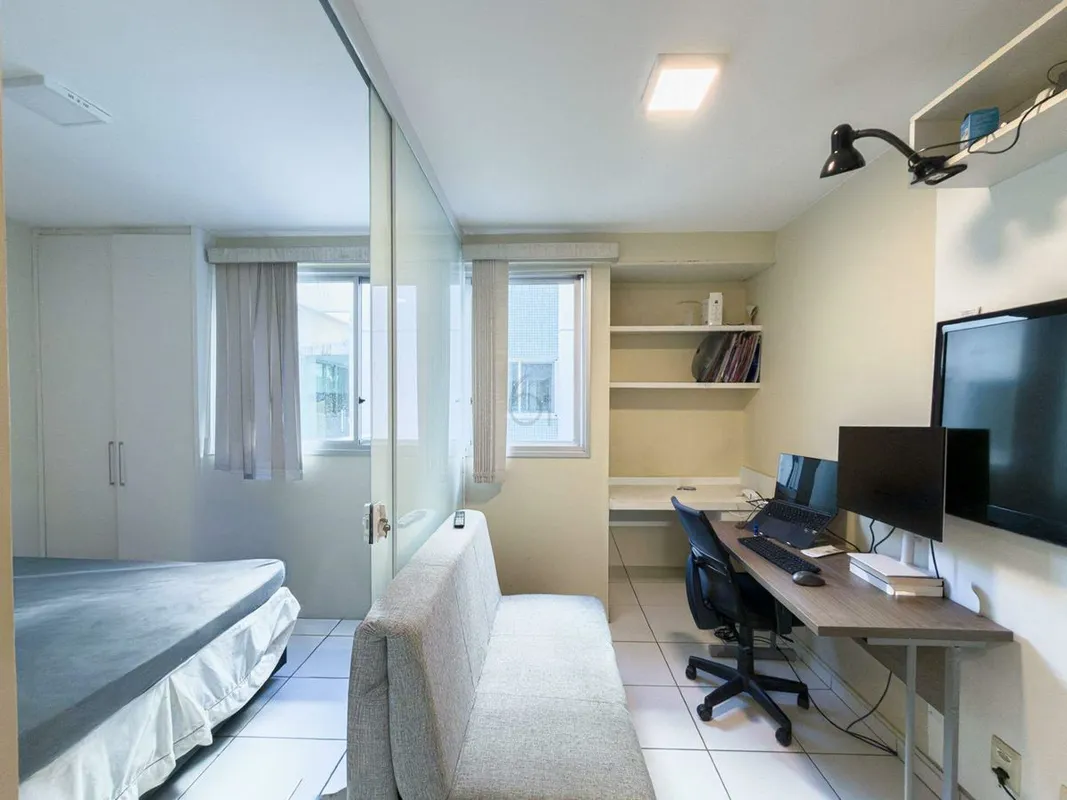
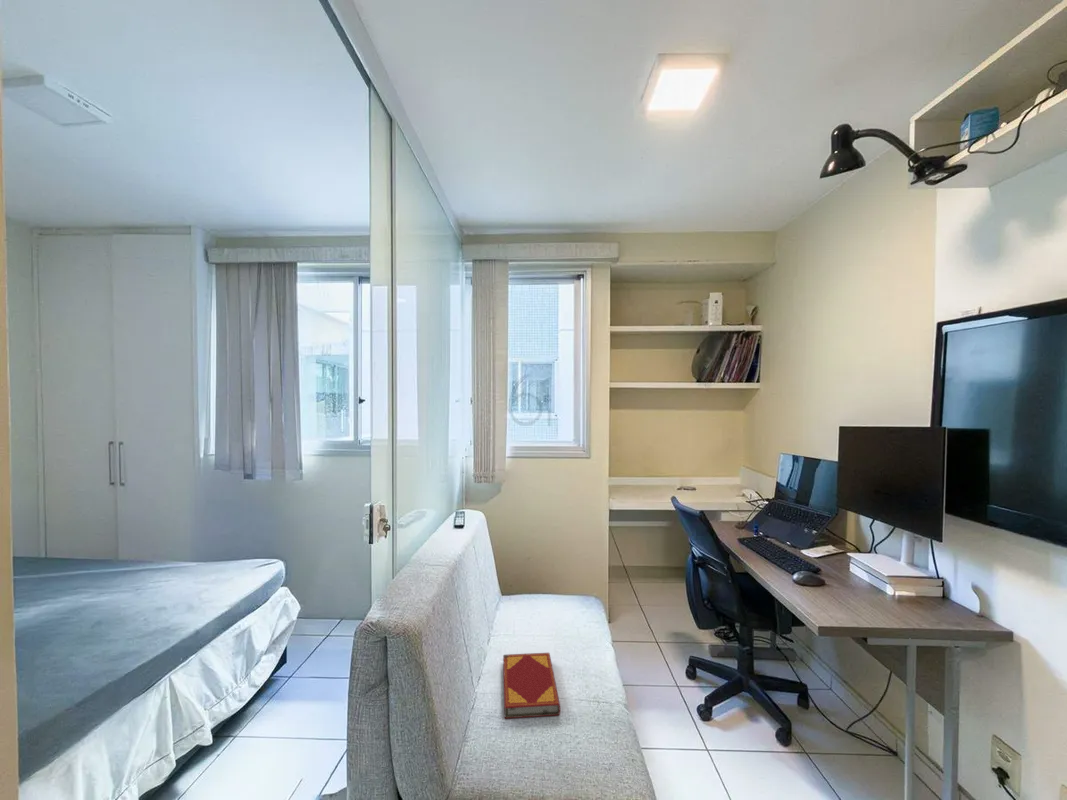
+ hardback book [502,652,561,719]
